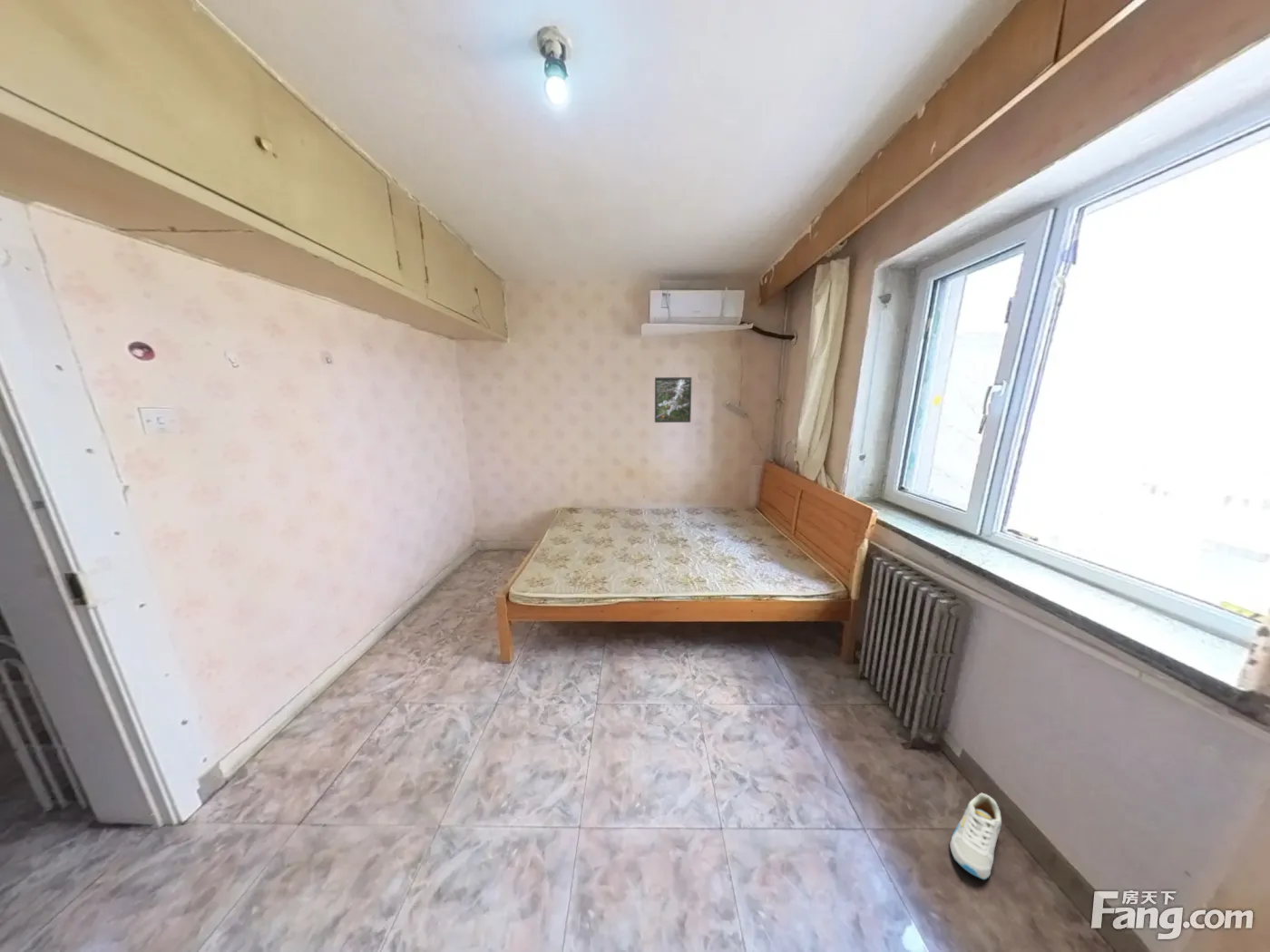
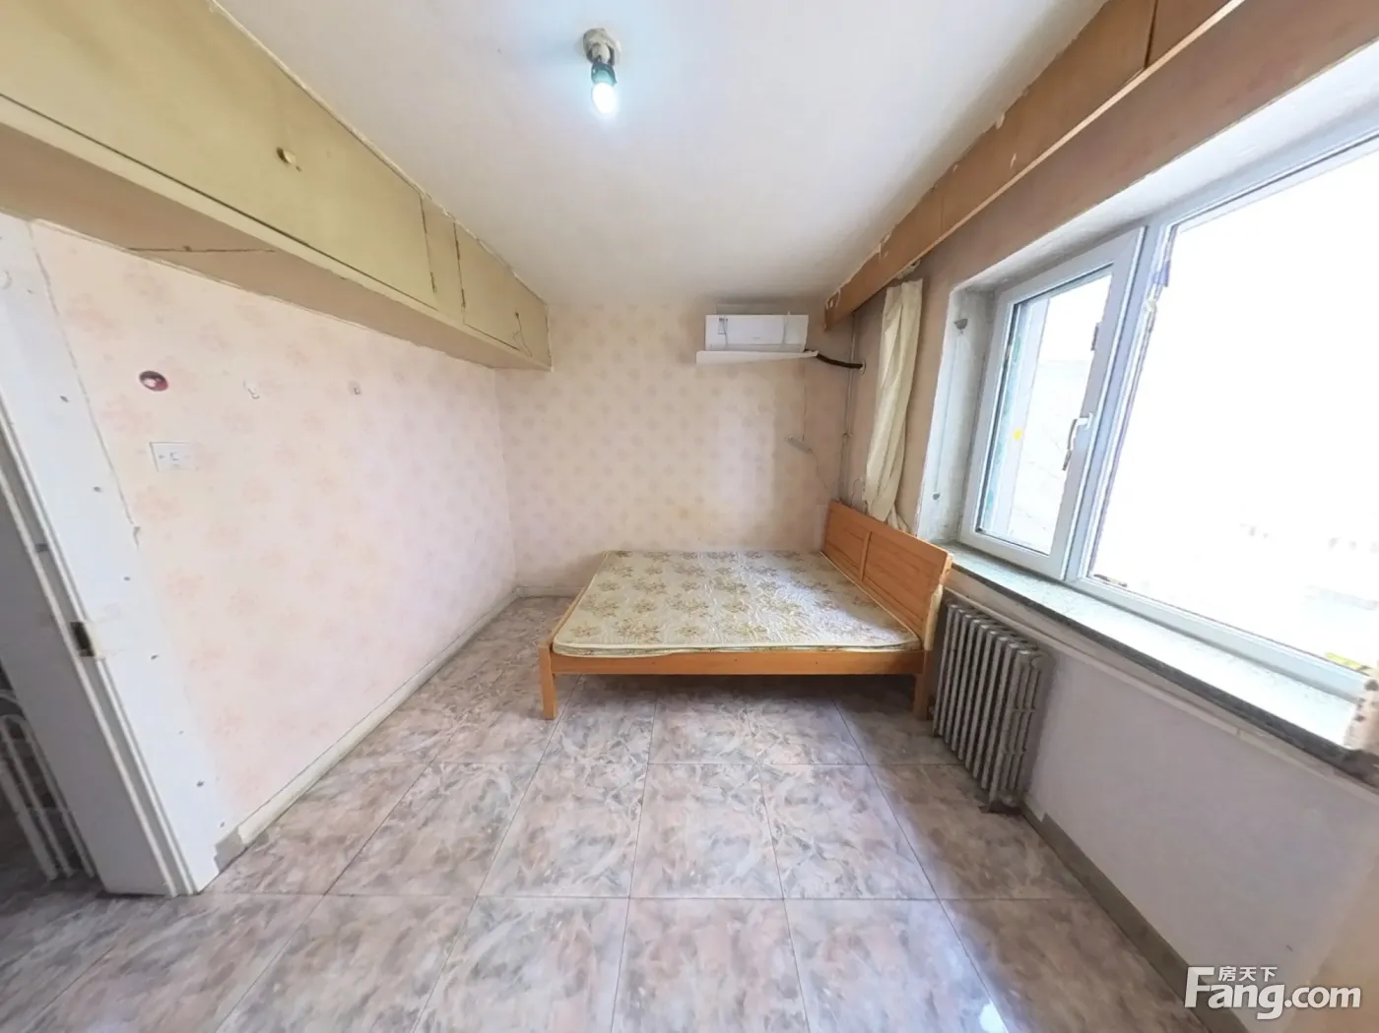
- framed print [654,376,692,423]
- sneaker [949,792,1002,880]
